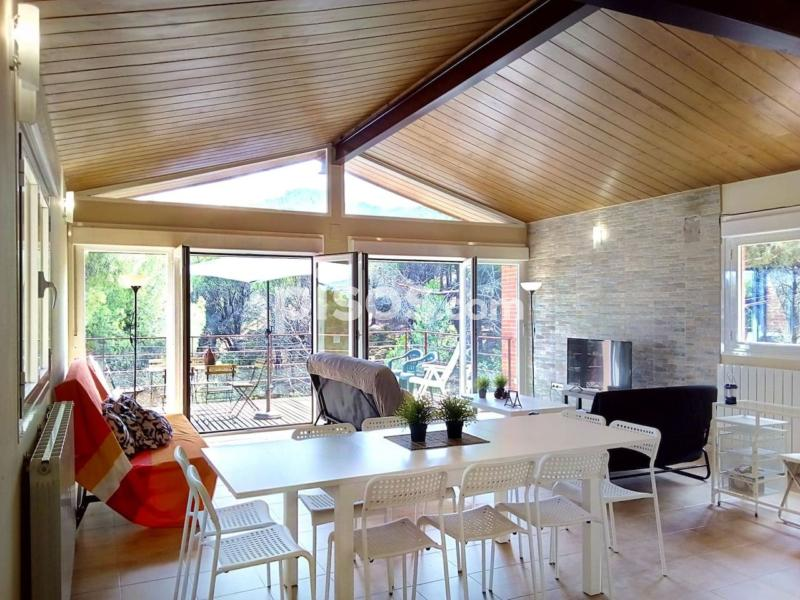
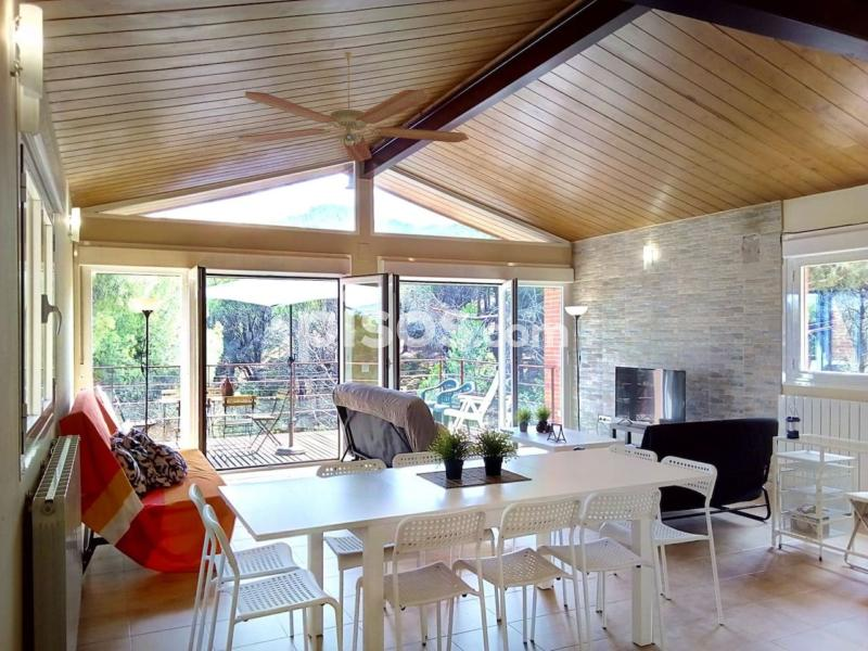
+ ceiling fan [237,51,470,162]
